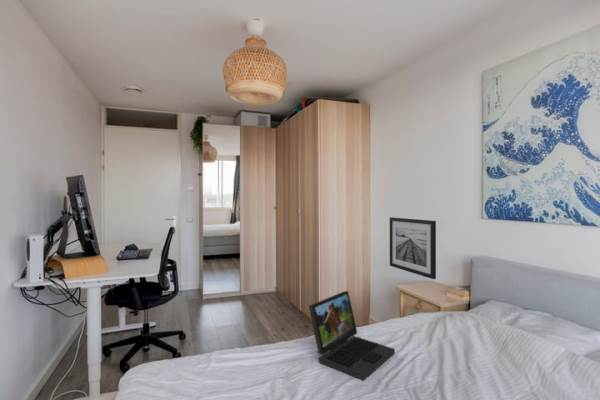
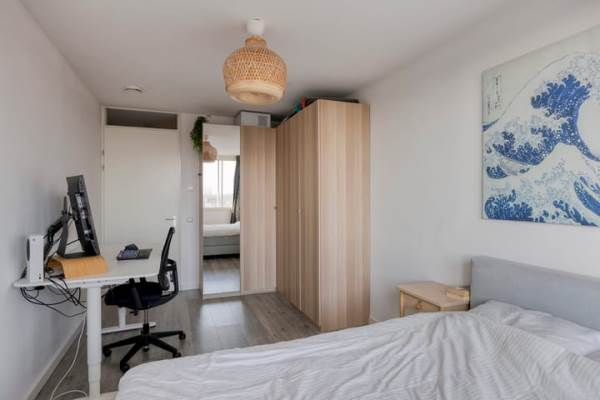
- wall art [389,216,437,280]
- laptop [308,290,396,382]
